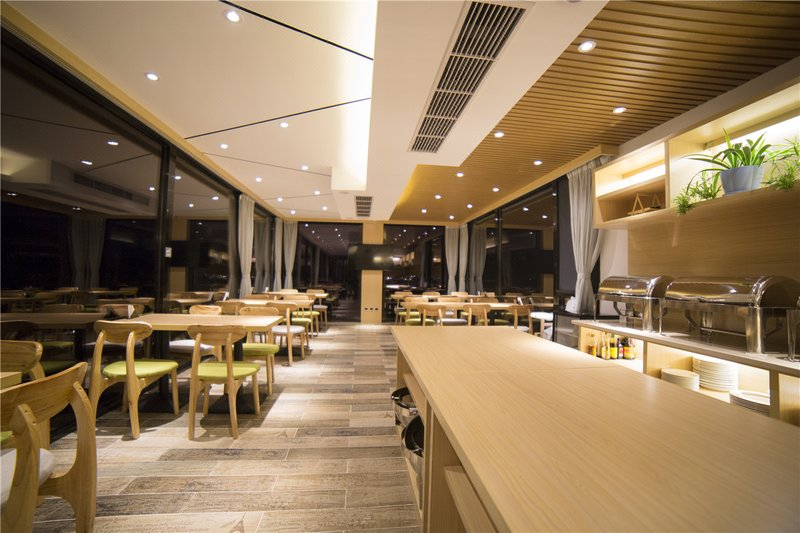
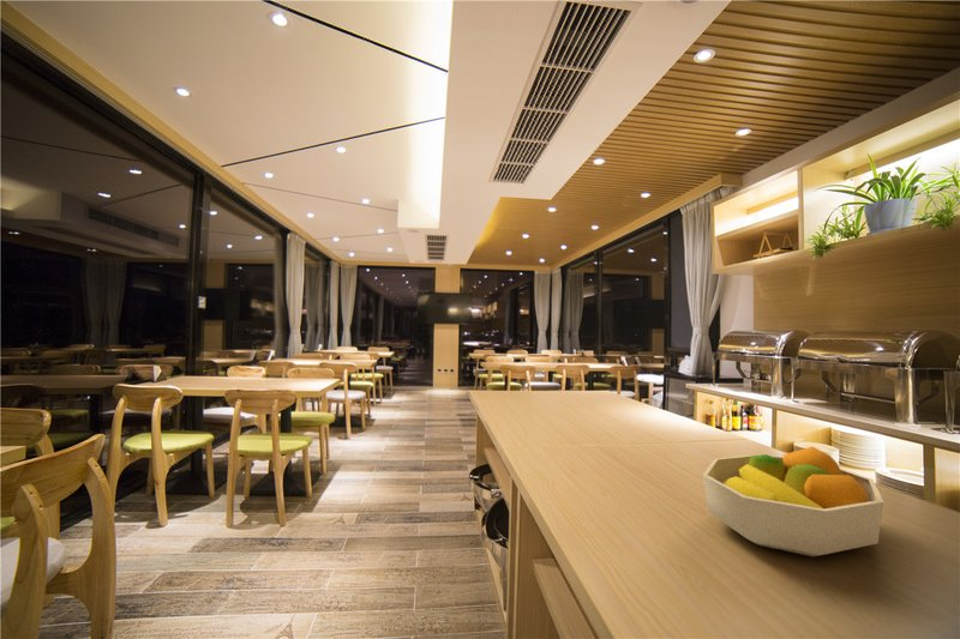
+ fruit bowl [702,446,884,557]
